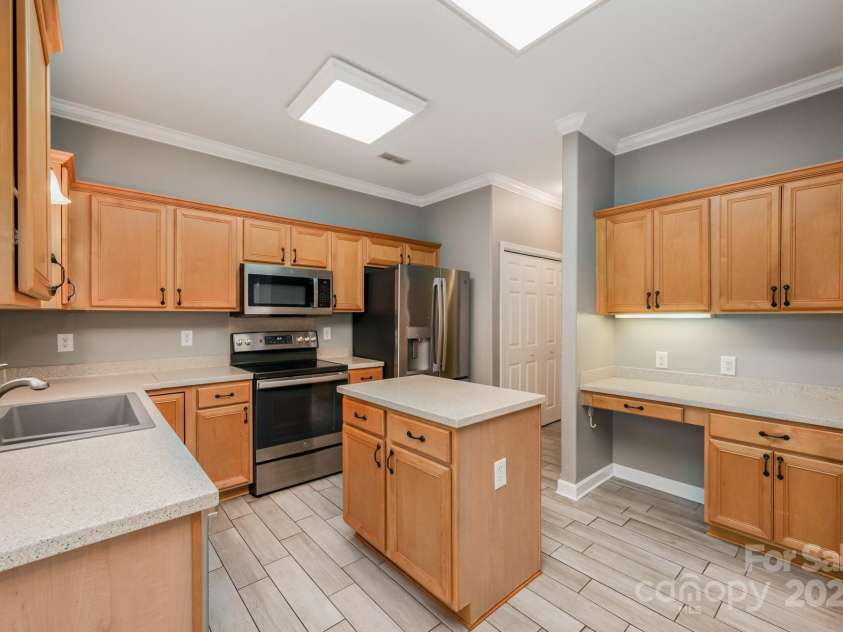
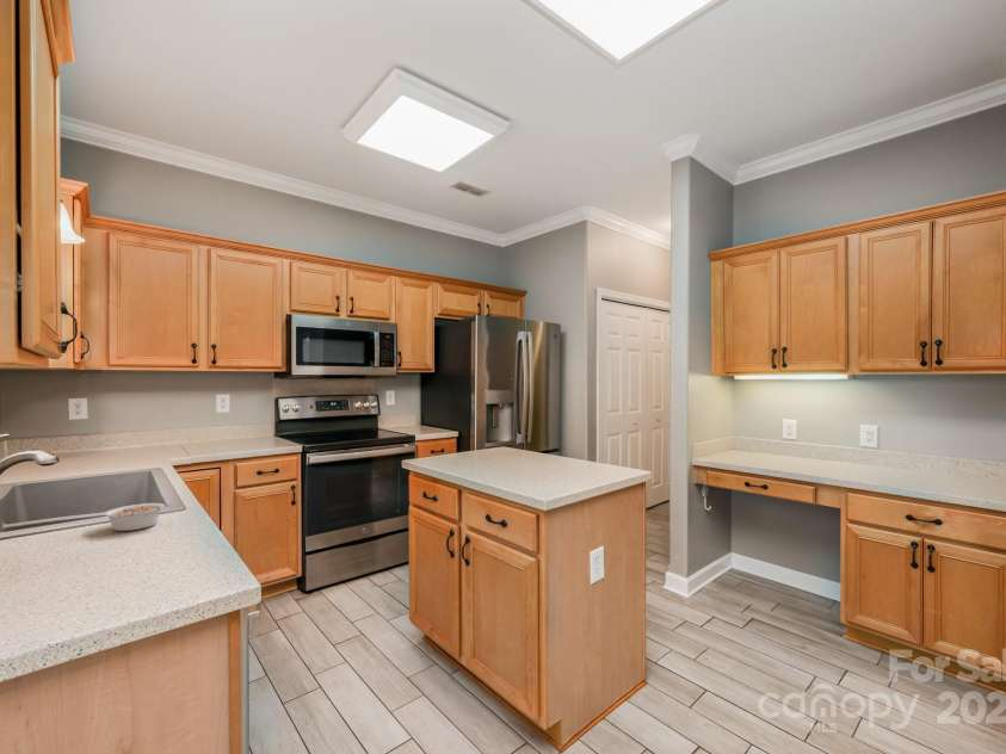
+ legume [103,502,168,532]
